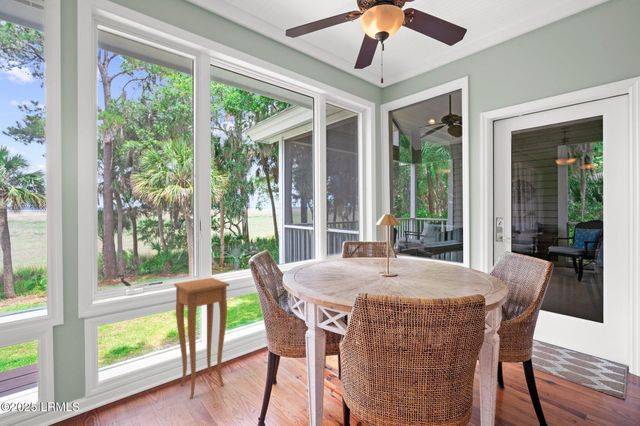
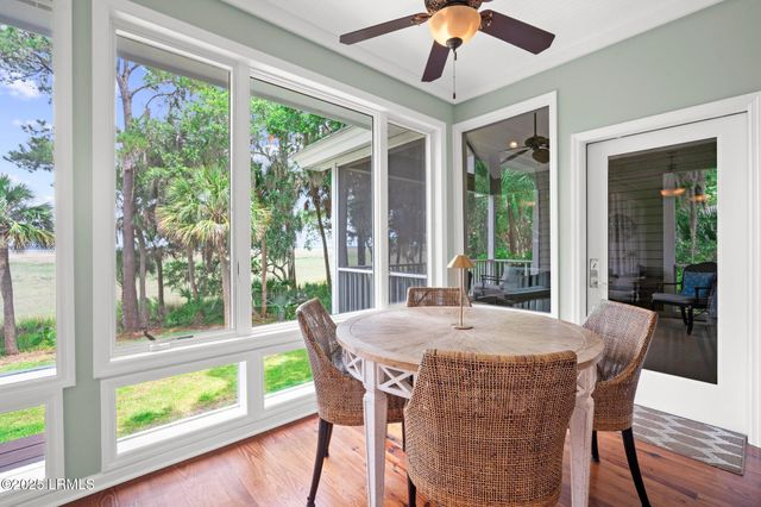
- side table [173,277,230,400]
